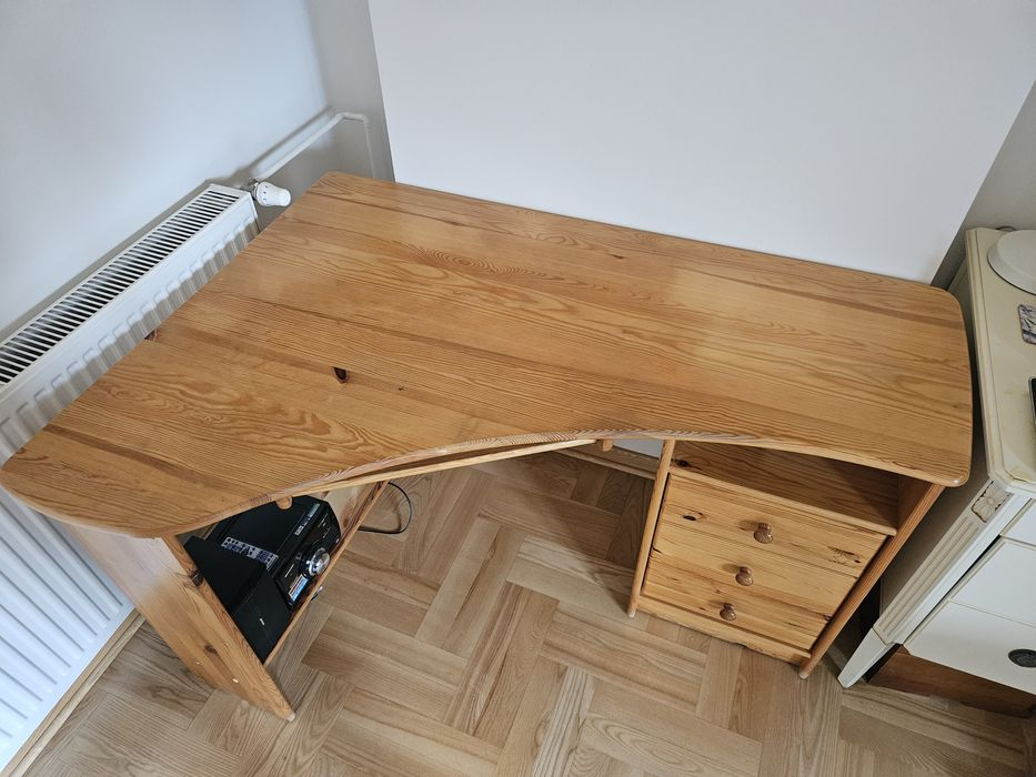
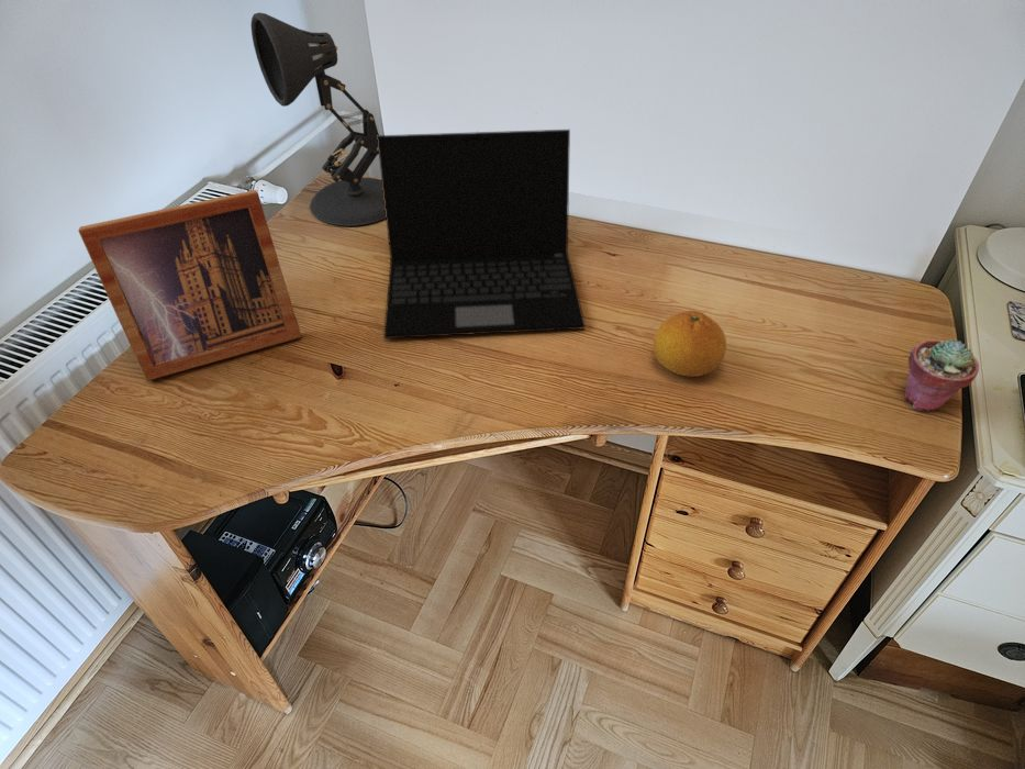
+ potted succulent [903,338,980,413]
+ fruit [651,310,727,378]
+ laptop [377,129,587,339]
+ desk lamp [249,11,386,227]
+ picture frame [77,189,302,381]
